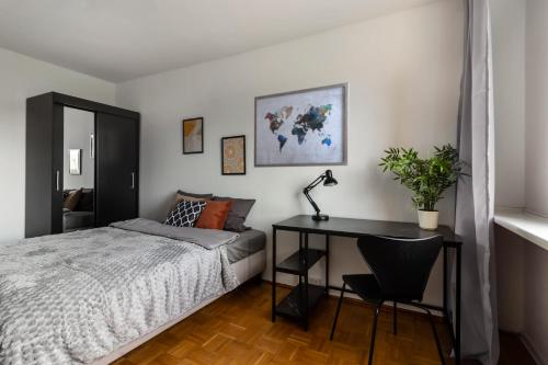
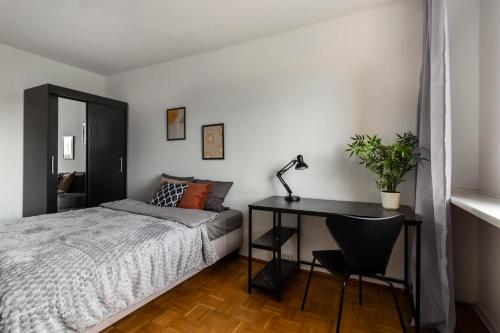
- wall art [253,81,350,169]
